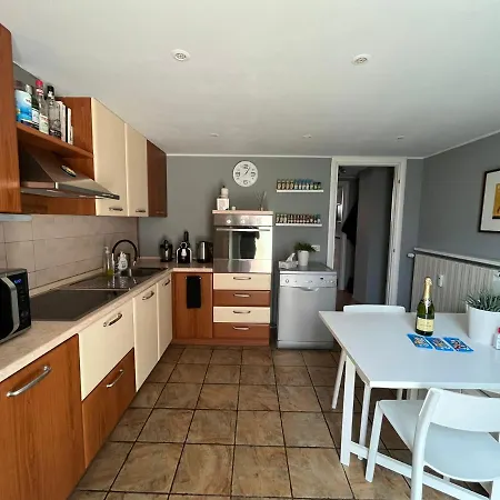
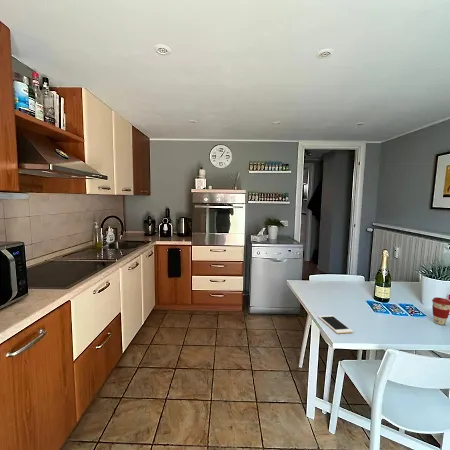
+ coffee cup [431,296,450,326]
+ cell phone [317,314,354,334]
